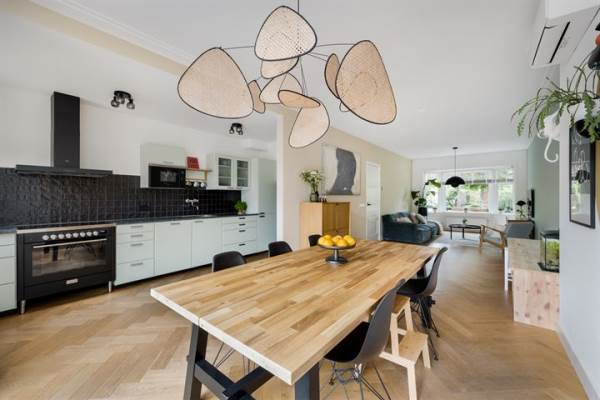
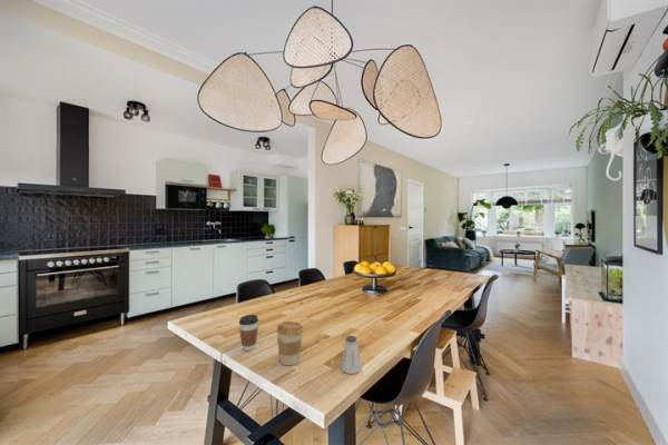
+ coffee cup [238,314,259,352]
+ coffee cup [275,320,304,366]
+ saltshaker [340,335,363,375]
